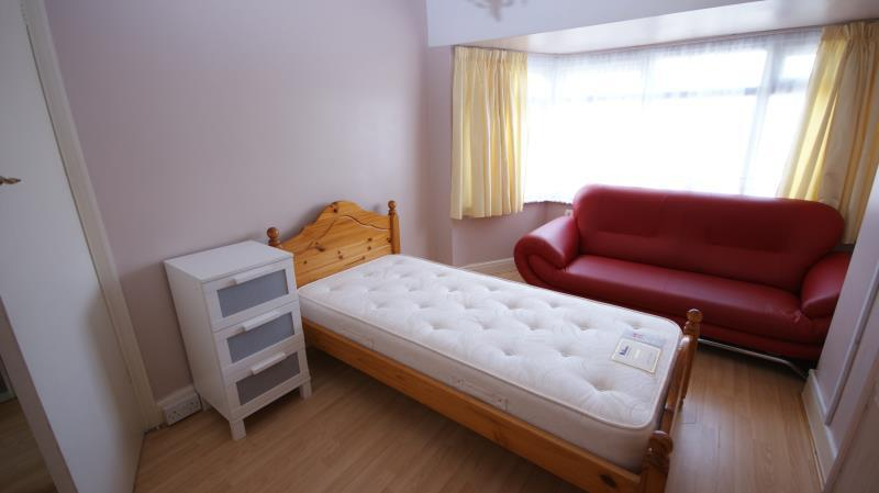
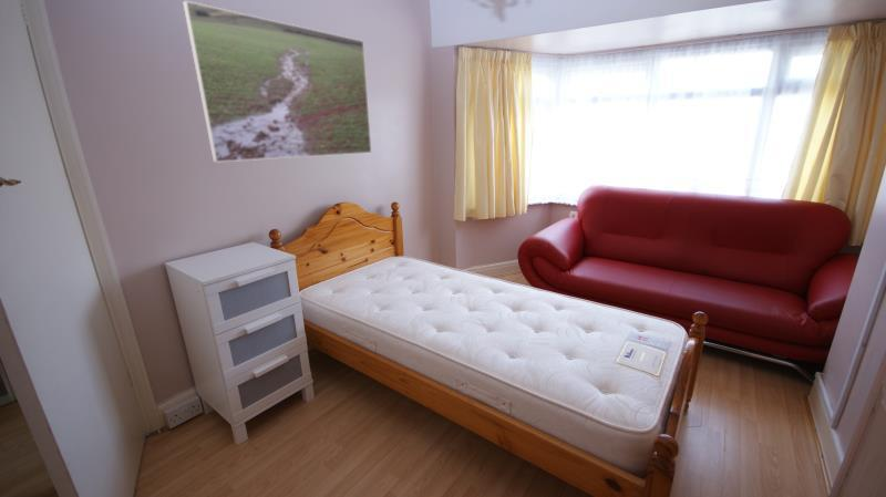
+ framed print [182,0,372,164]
